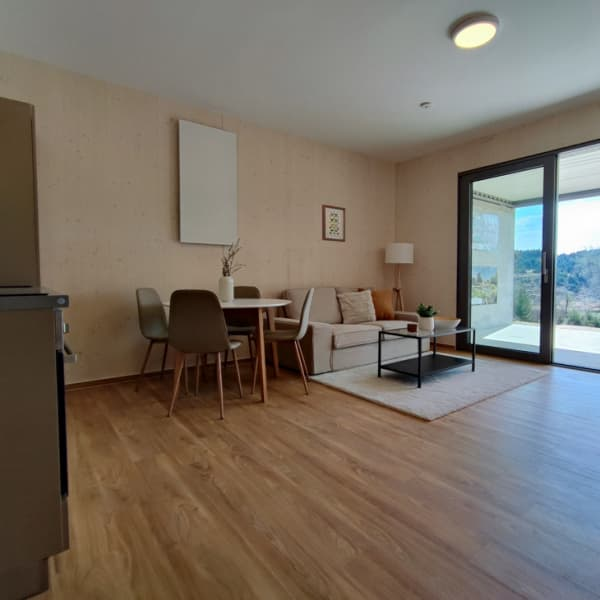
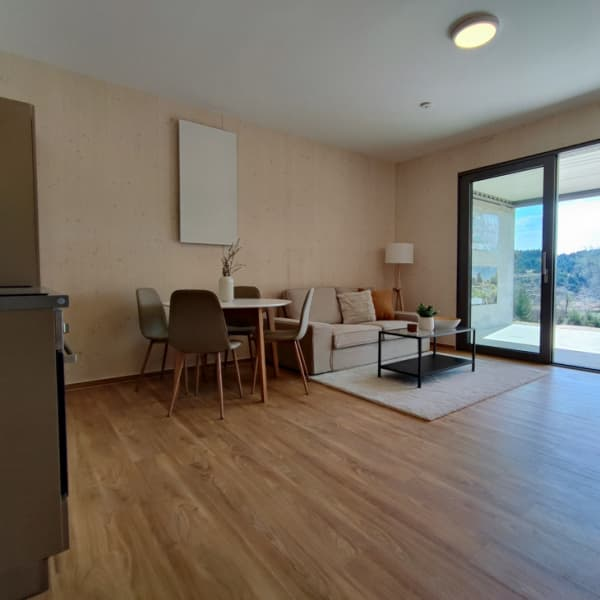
- wall art [321,204,346,243]
